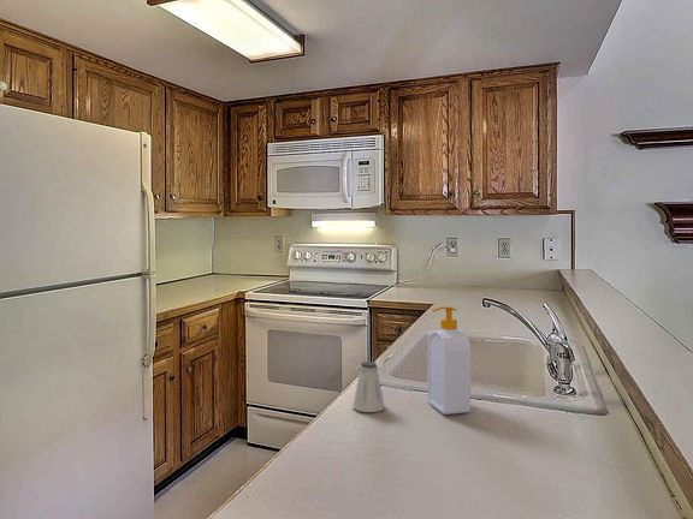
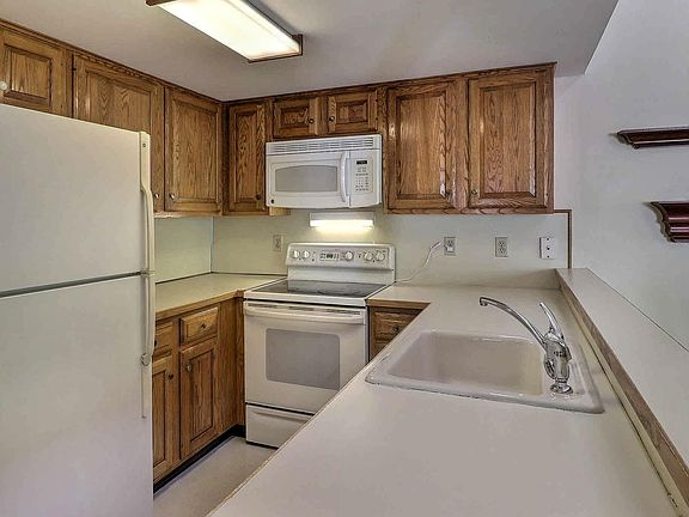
- saltshaker [353,360,385,413]
- soap bottle [427,305,472,416]
